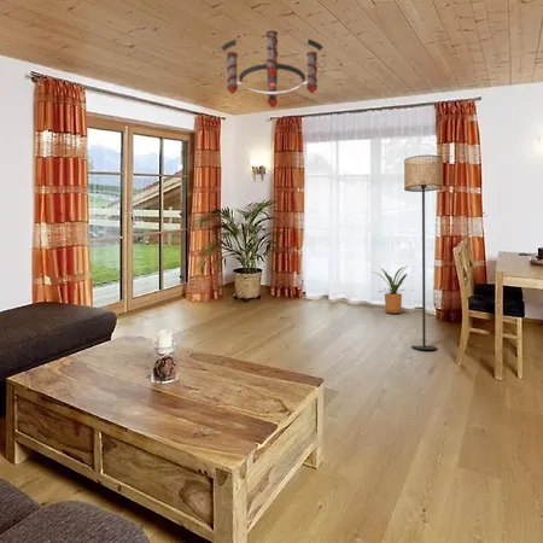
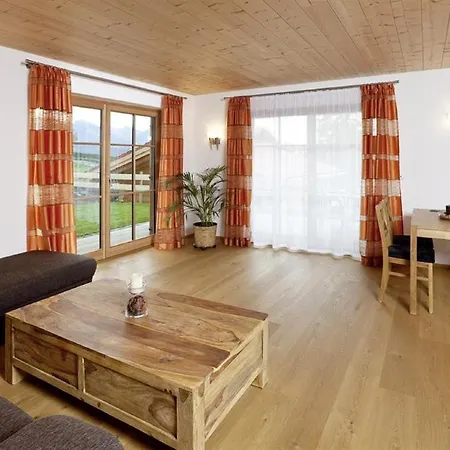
- chandelier [217,29,327,110]
- floor lamp [403,154,444,351]
- house plant [369,264,415,314]
